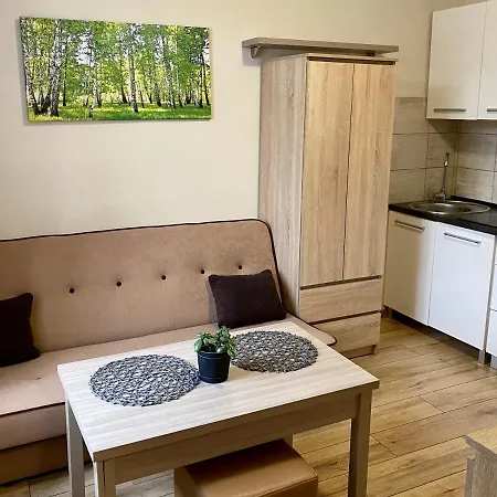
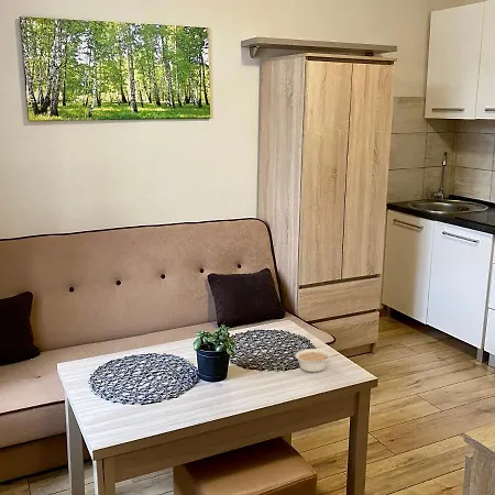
+ legume [294,348,340,373]
